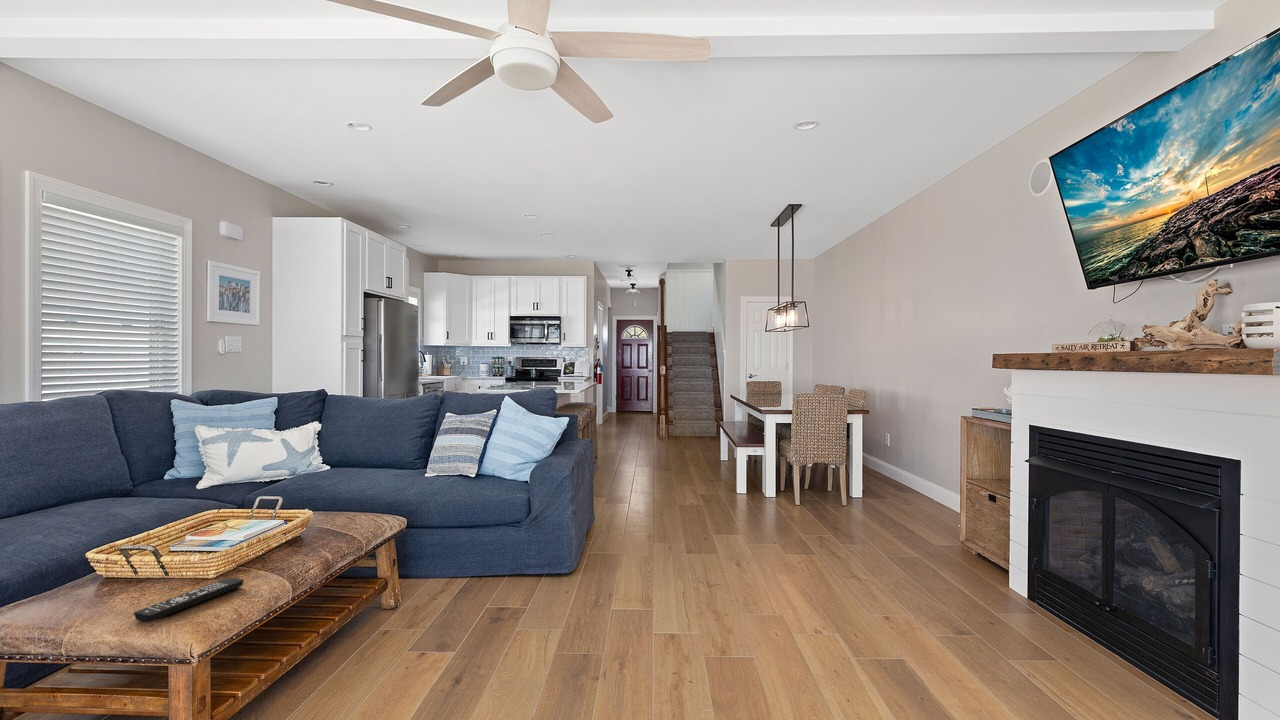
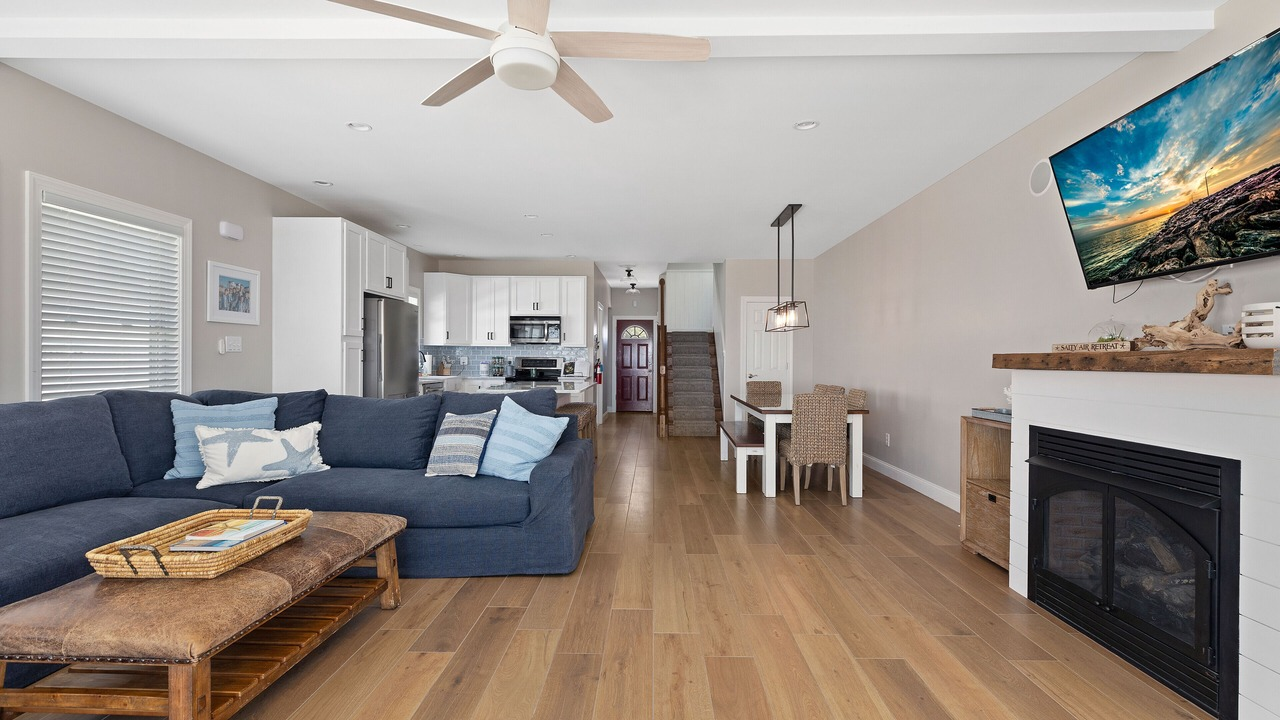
- remote control [133,577,244,623]
